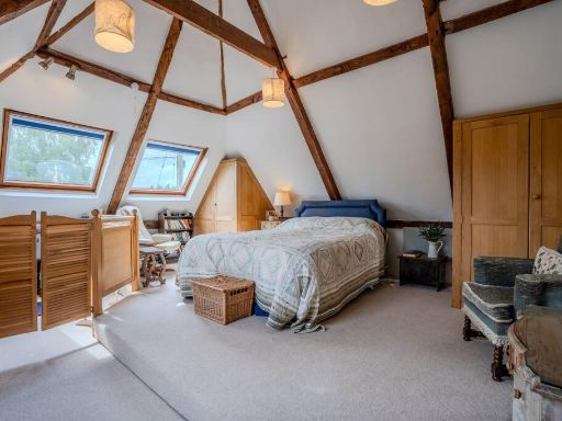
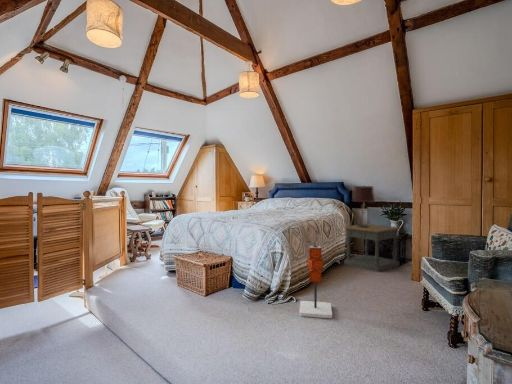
+ speaker [298,245,333,319]
+ table lamp [352,183,376,228]
+ side table [343,223,401,273]
